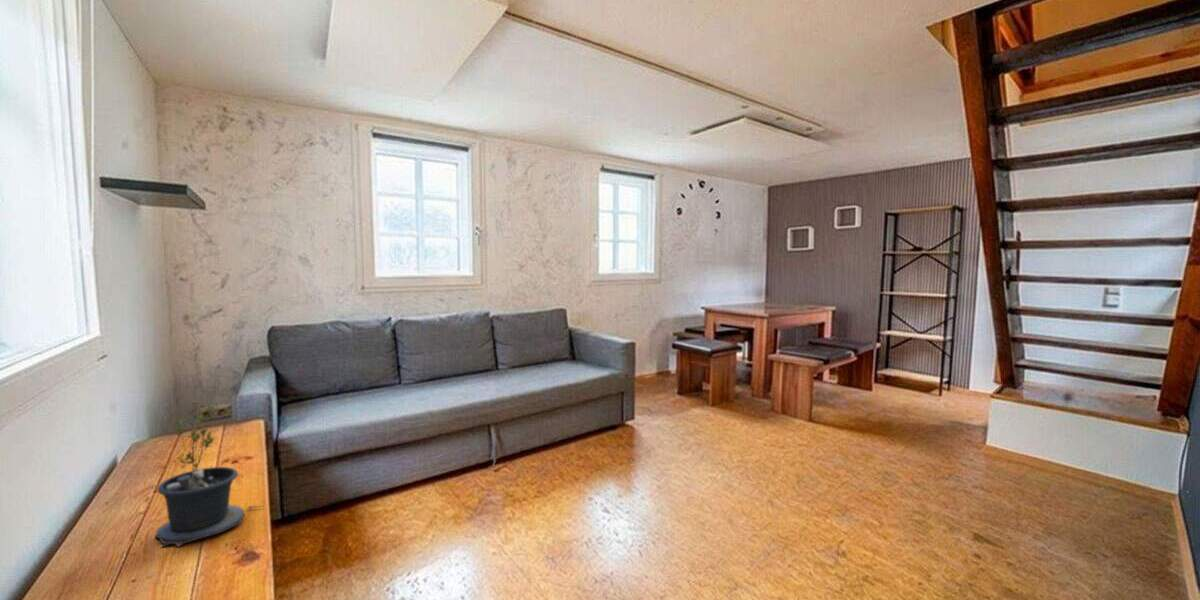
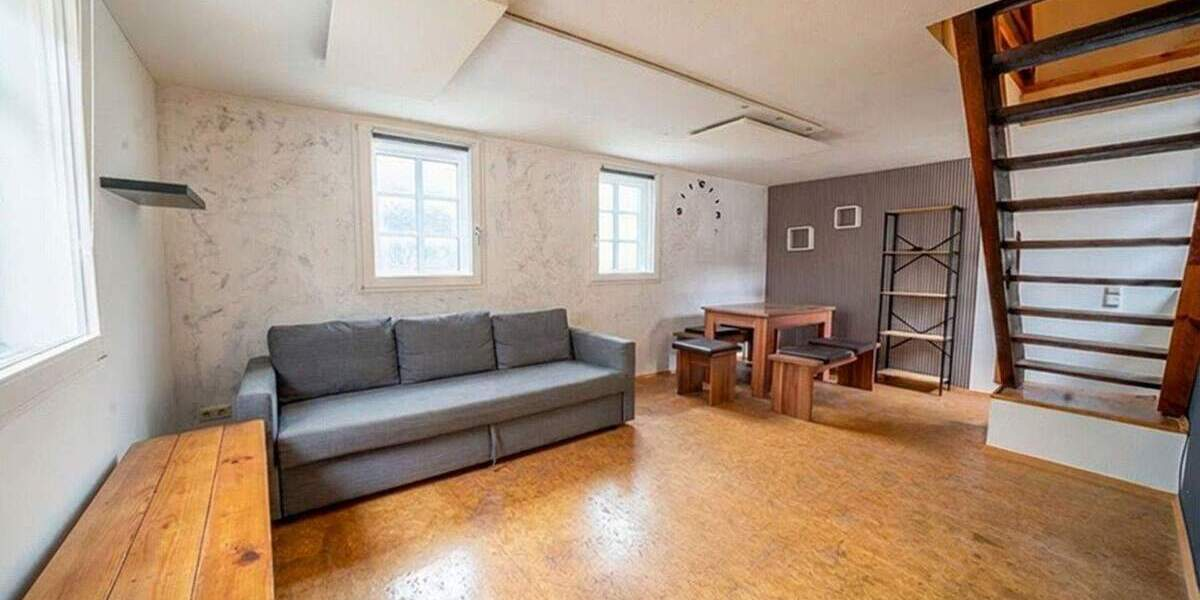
- potted plant [153,405,264,549]
